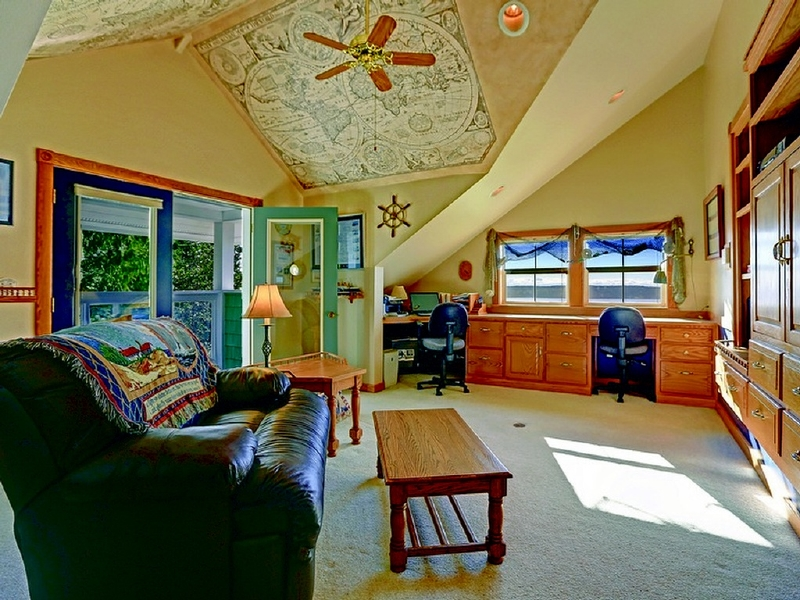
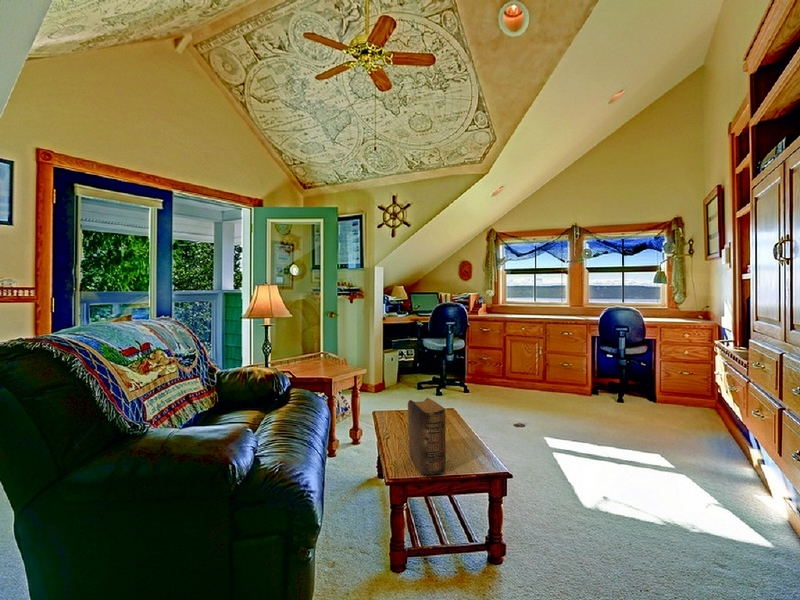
+ book [407,397,447,476]
